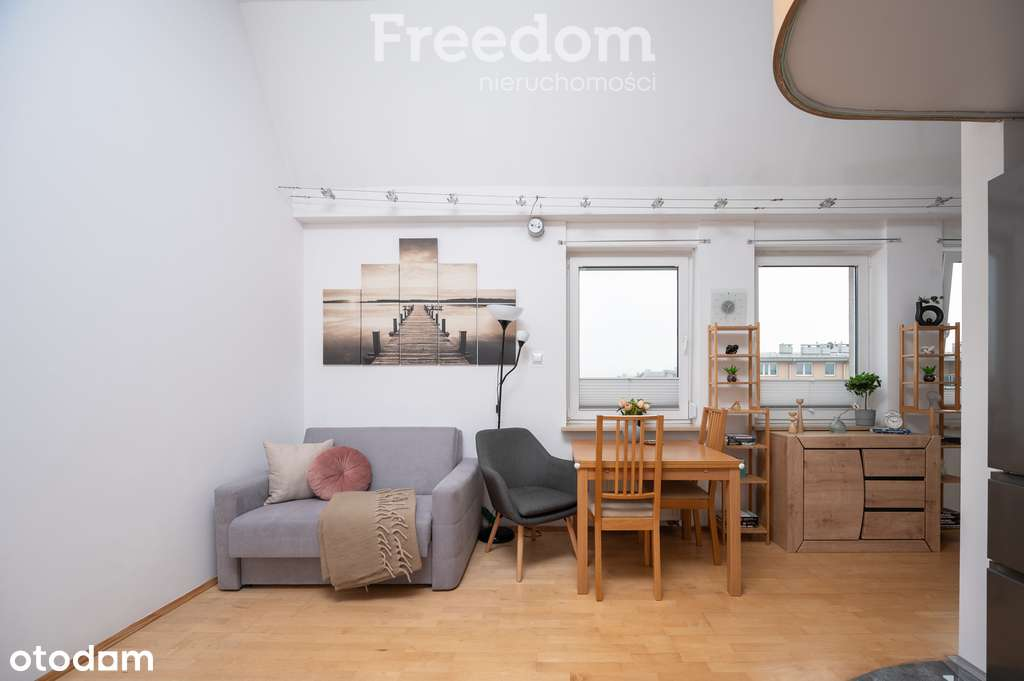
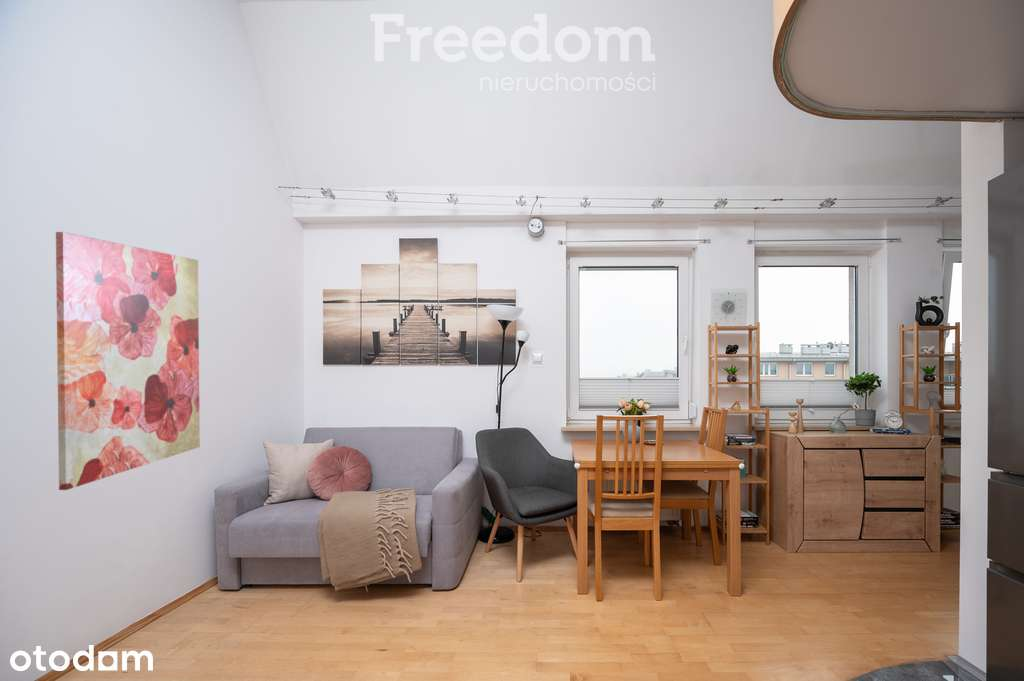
+ wall art [55,231,201,491]
